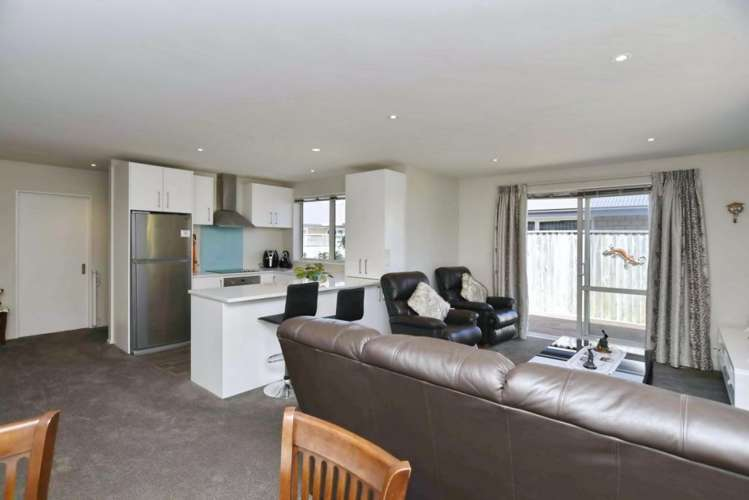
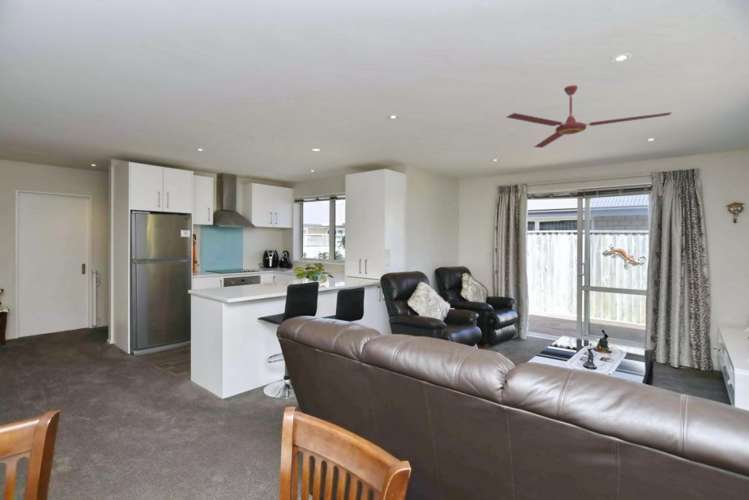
+ ceiling fan [505,84,672,149]
